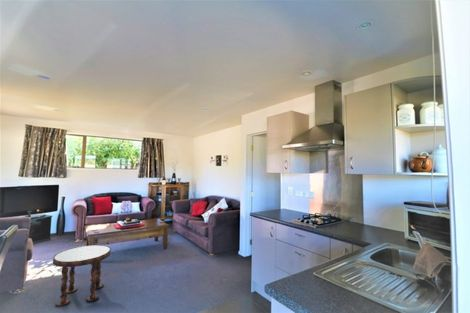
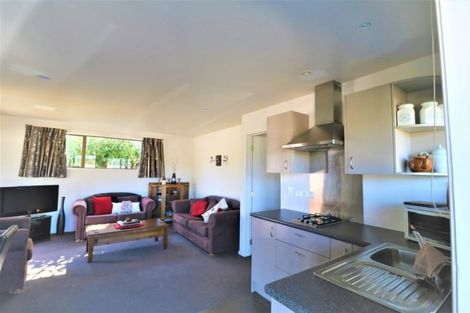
- side table [52,244,112,307]
